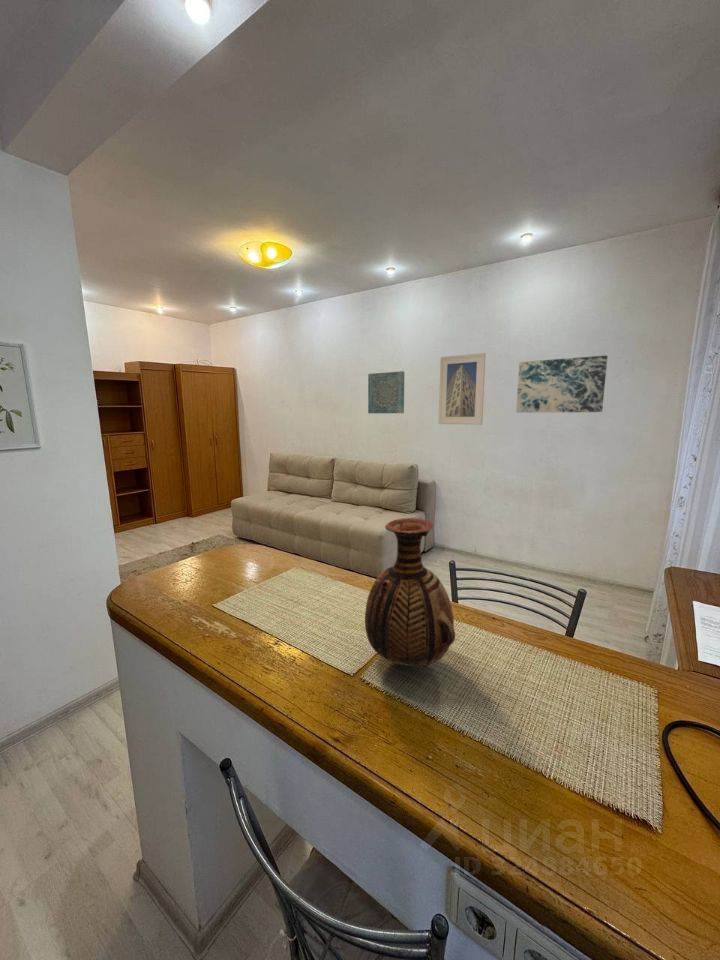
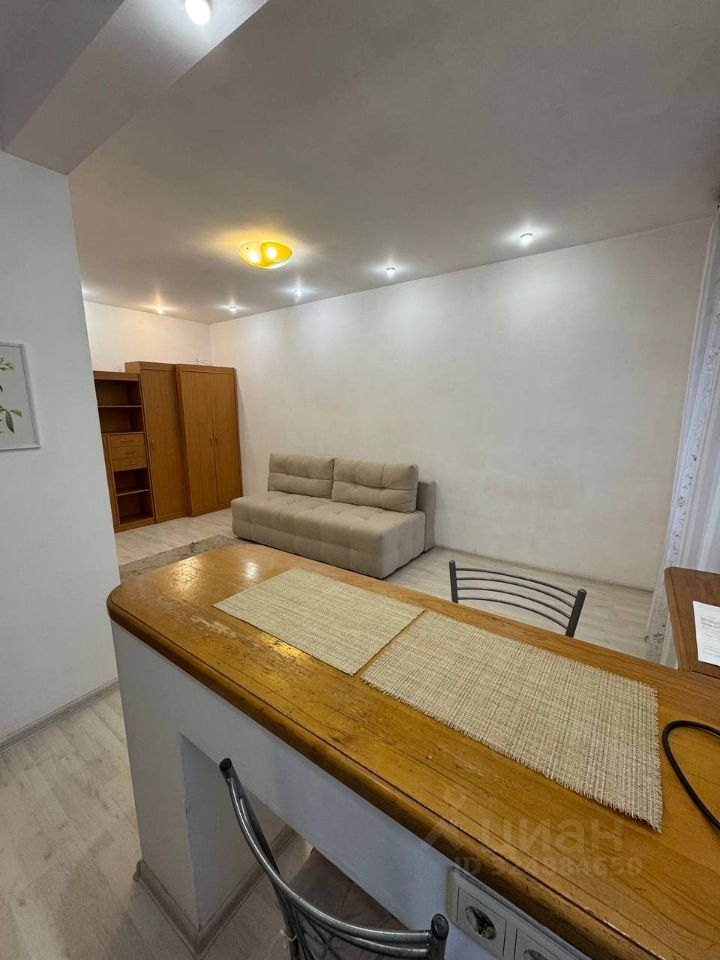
- wall art [367,370,405,414]
- wall art [515,354,608,414]
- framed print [438,352,487,426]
- vase [364,517,456,667]
